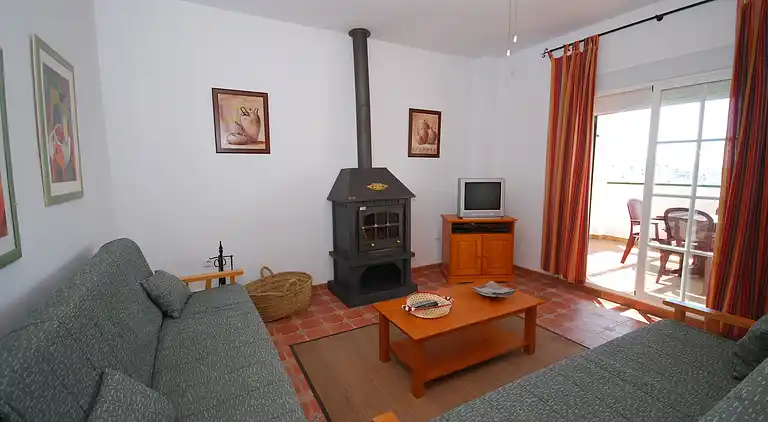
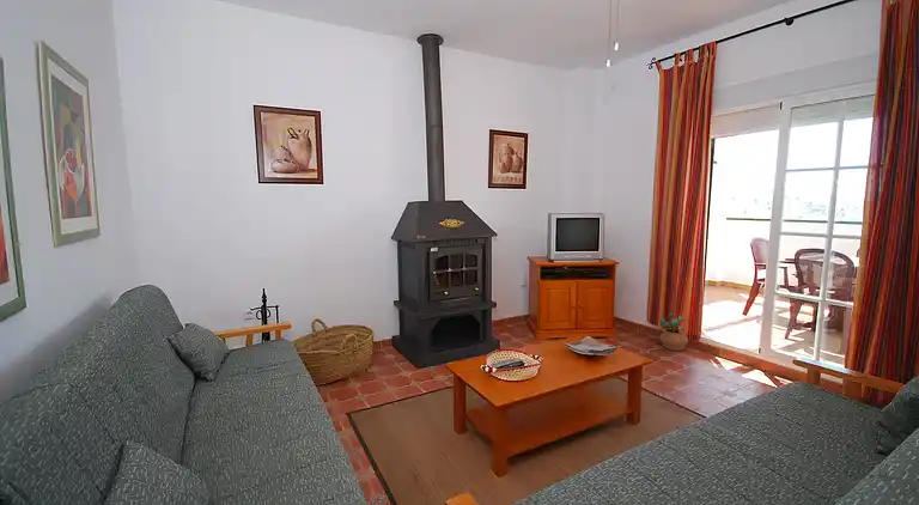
+ potted plant [658,312,689,352]
